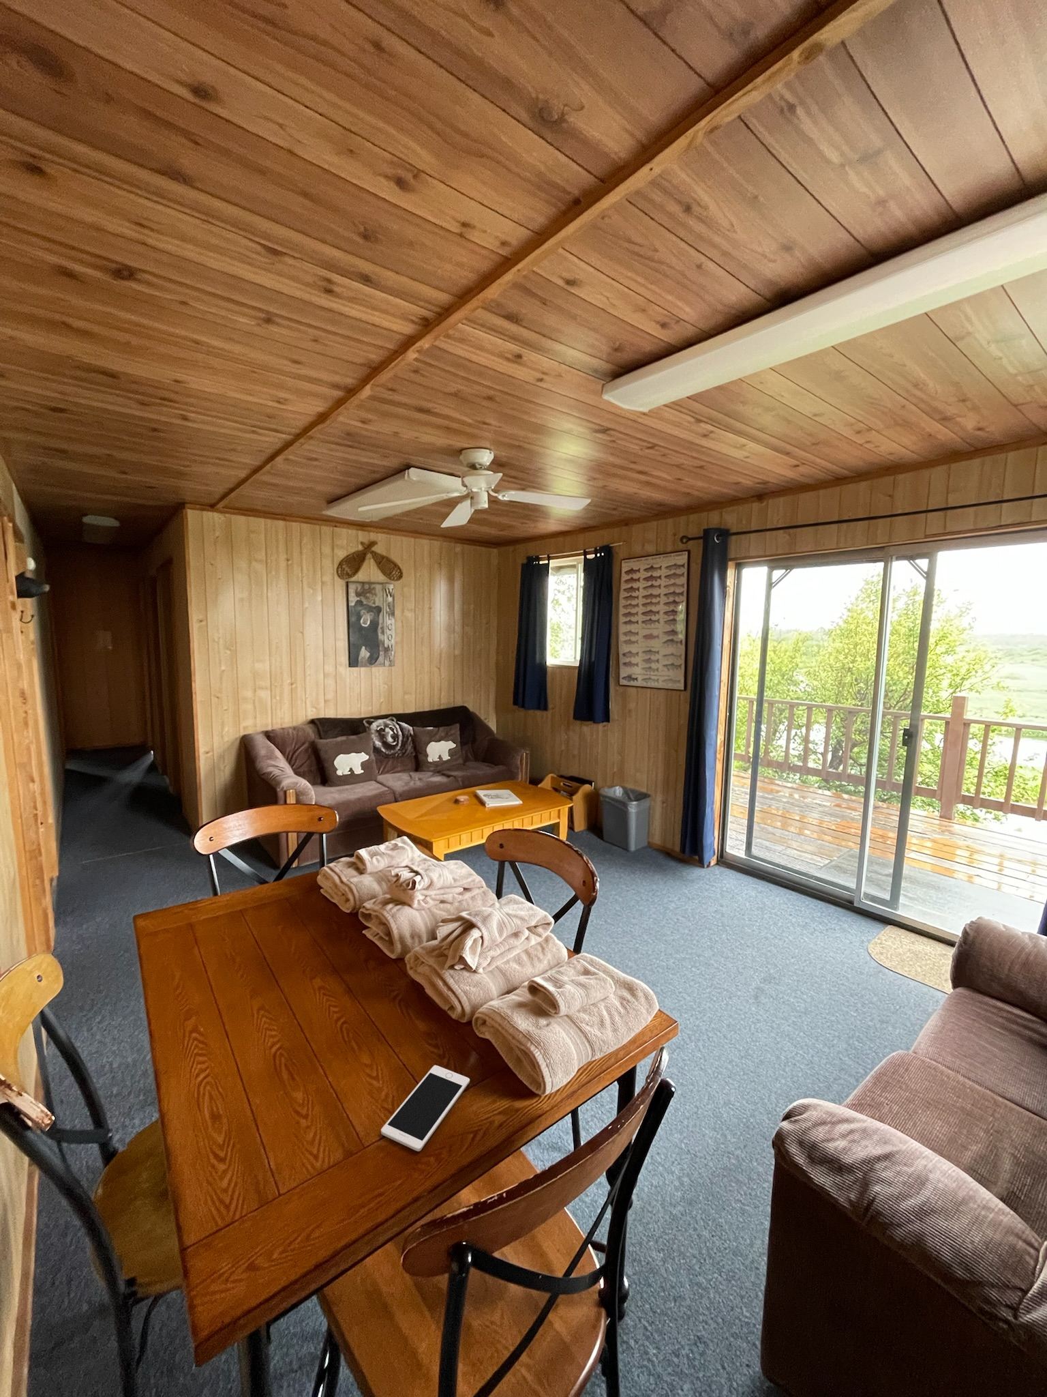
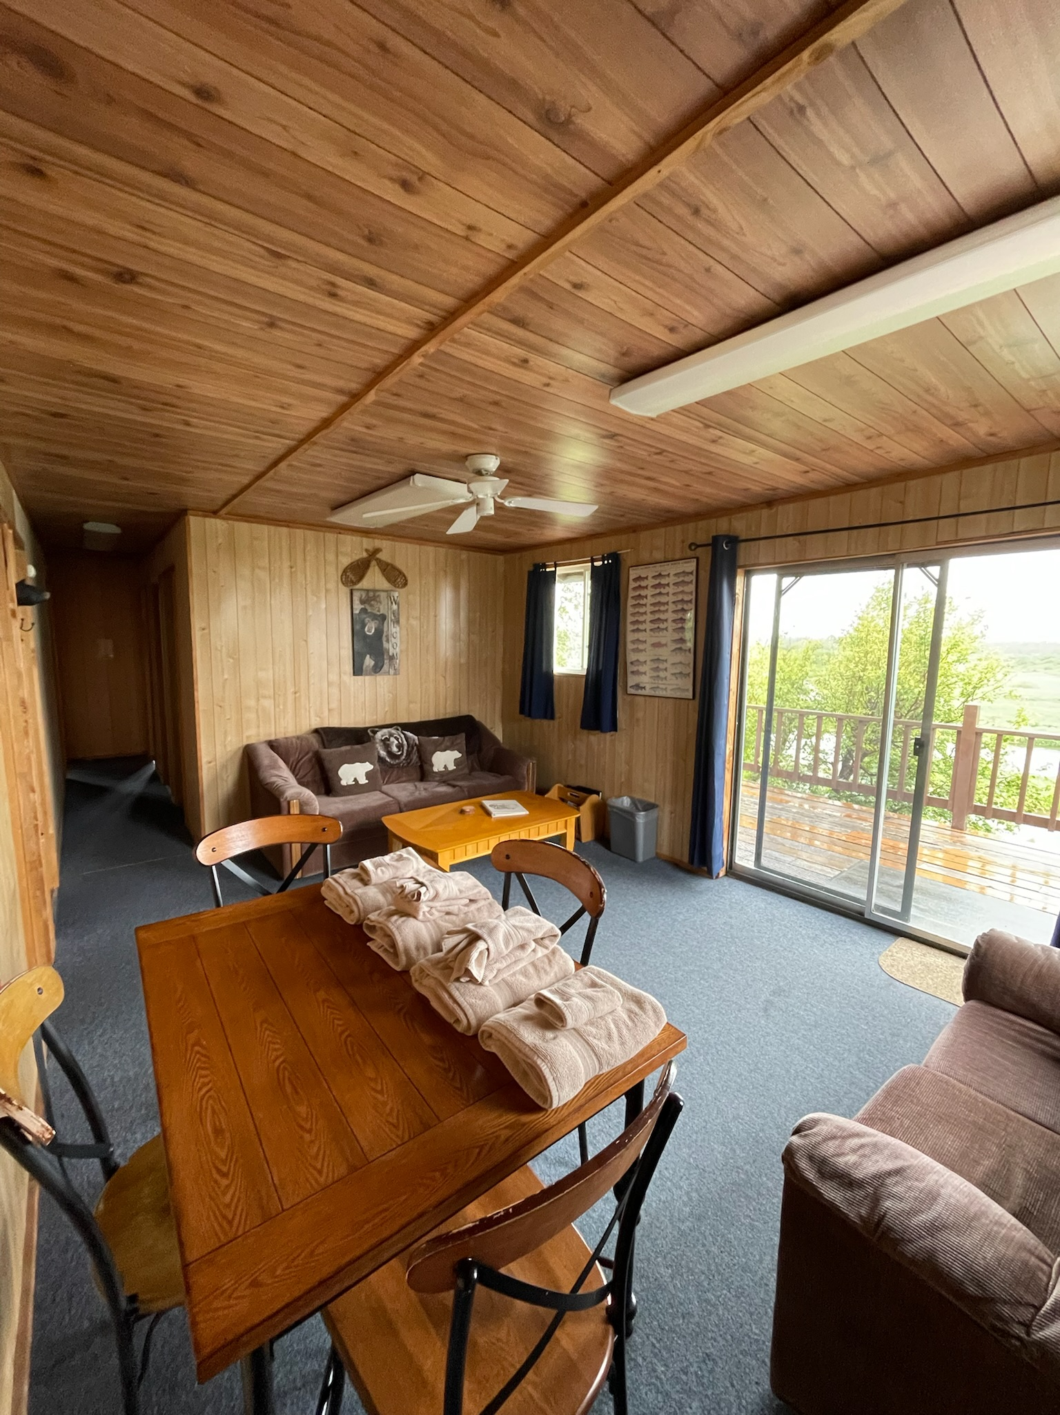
- cell phone [381,1065,471,1152]
